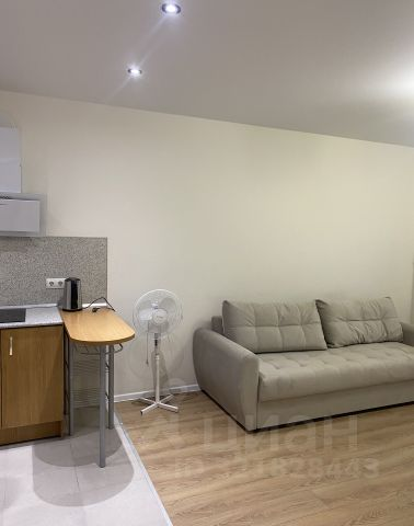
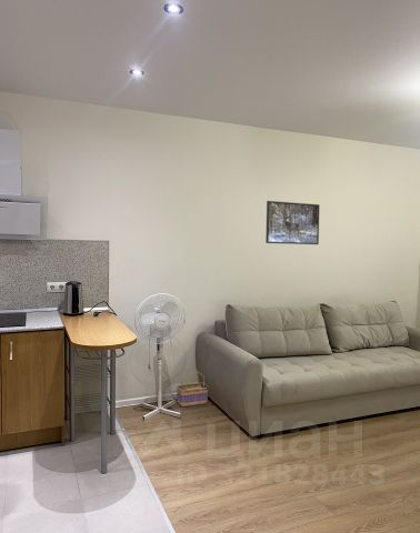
+ basket [176,366,209,408]
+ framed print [264,200,320,245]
